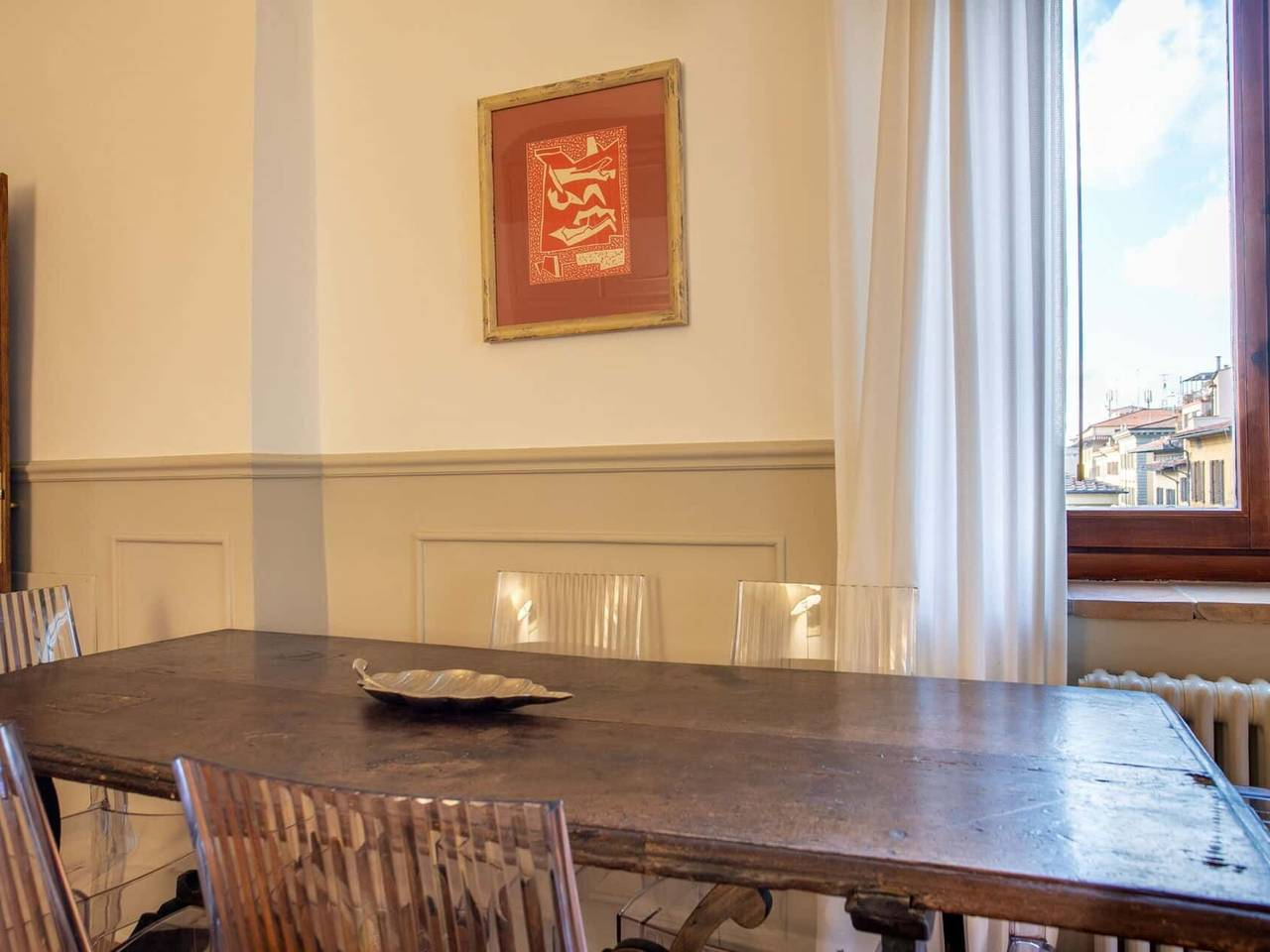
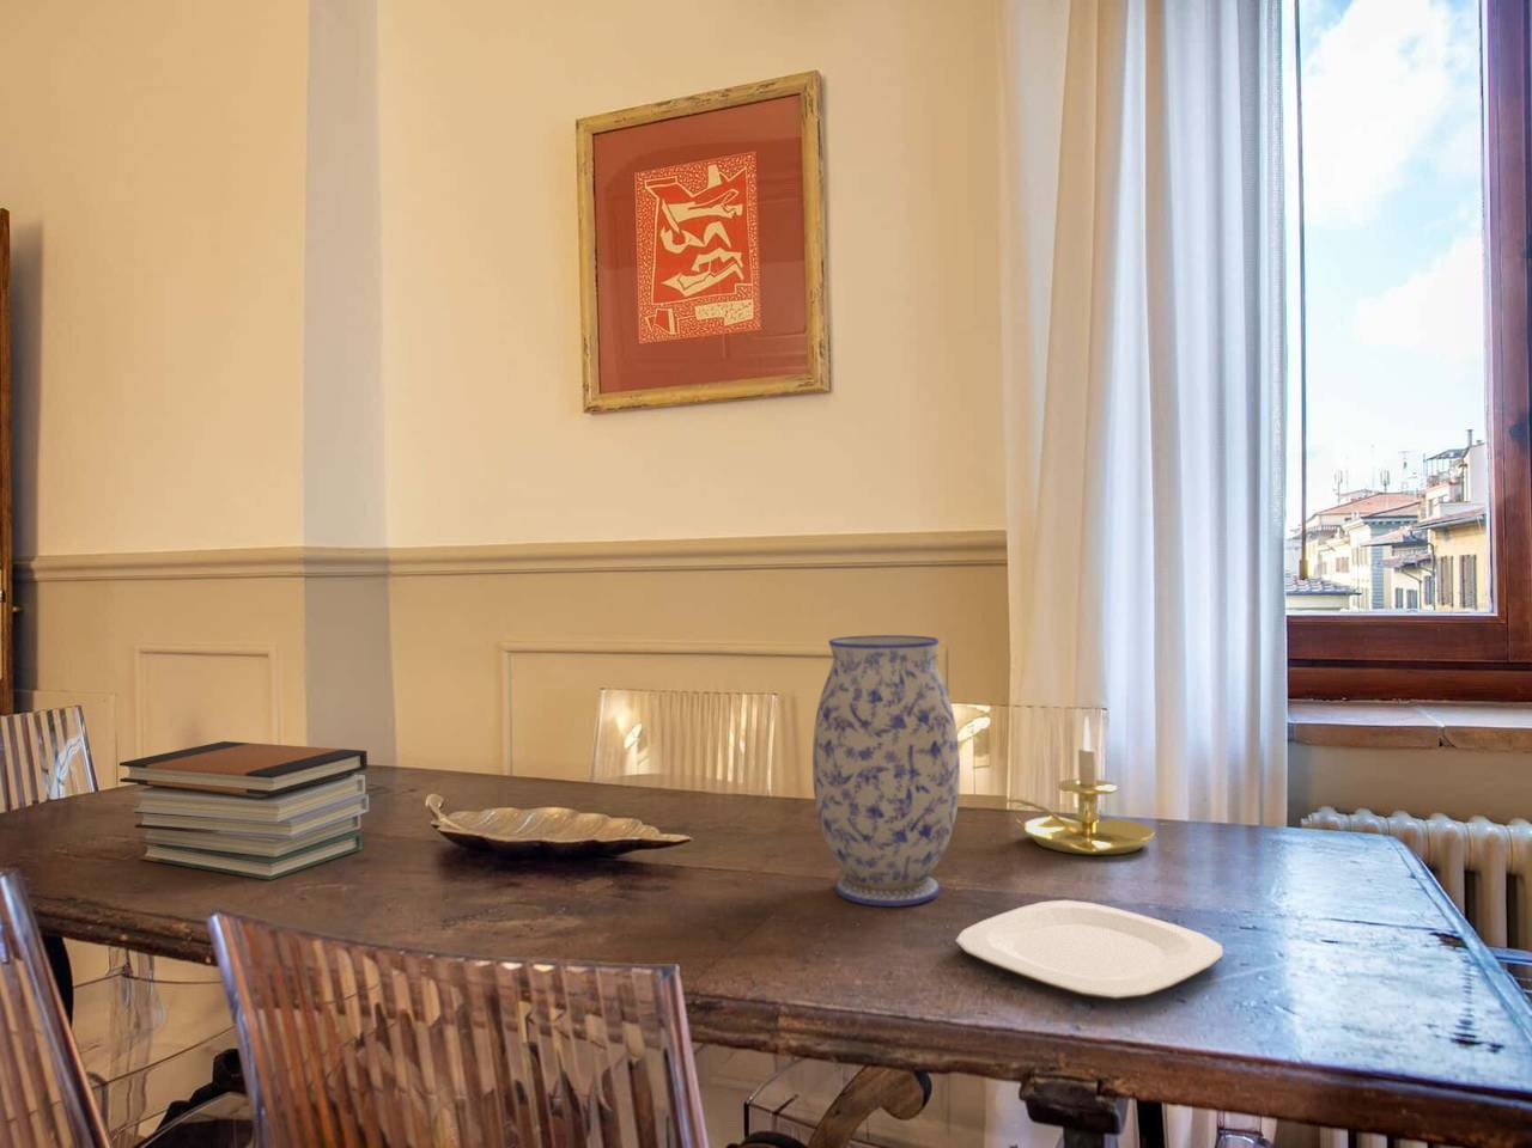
+ plate [954,900,1223,1001]
+ book stack [118,740,370,882]
+ vase [812,634,961,908]
+ candle holder [1001,715,1156,856]
